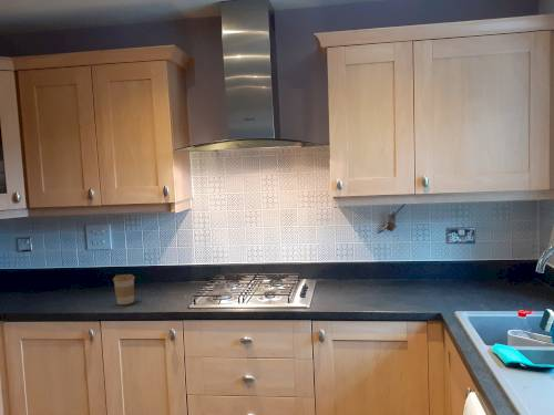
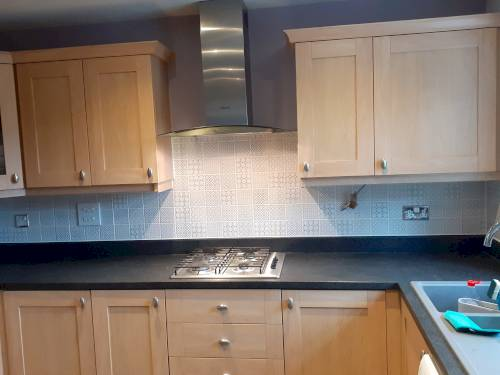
- coffee cup [112,273,136,305]
